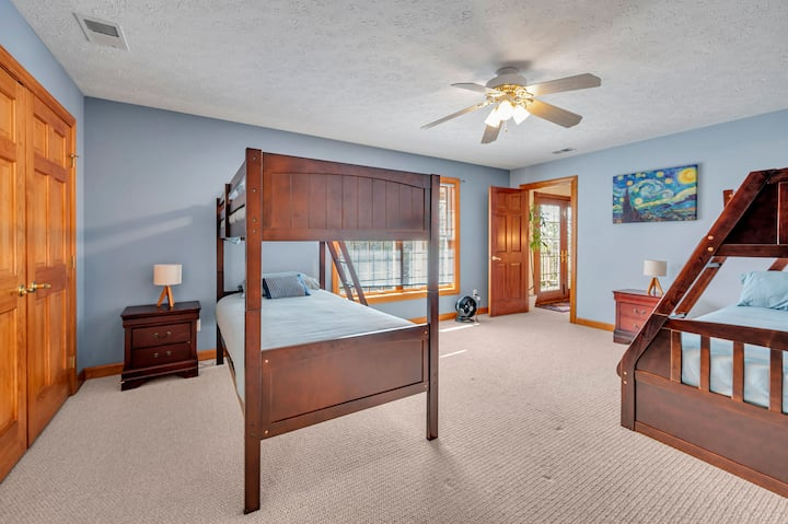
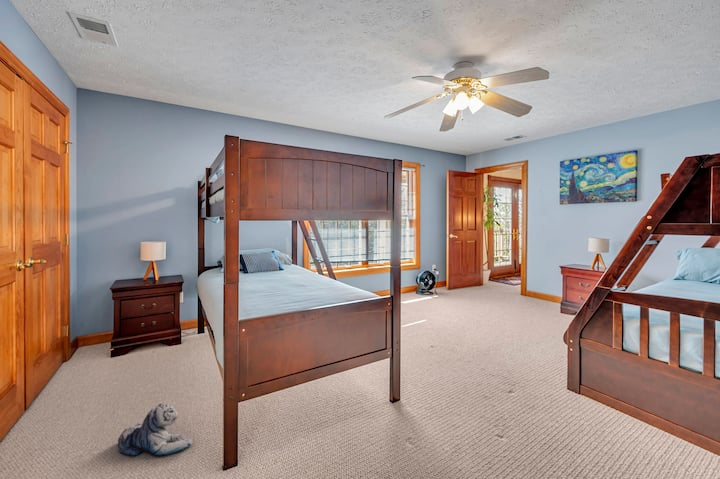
+ plush toy [117,403,194,457]
